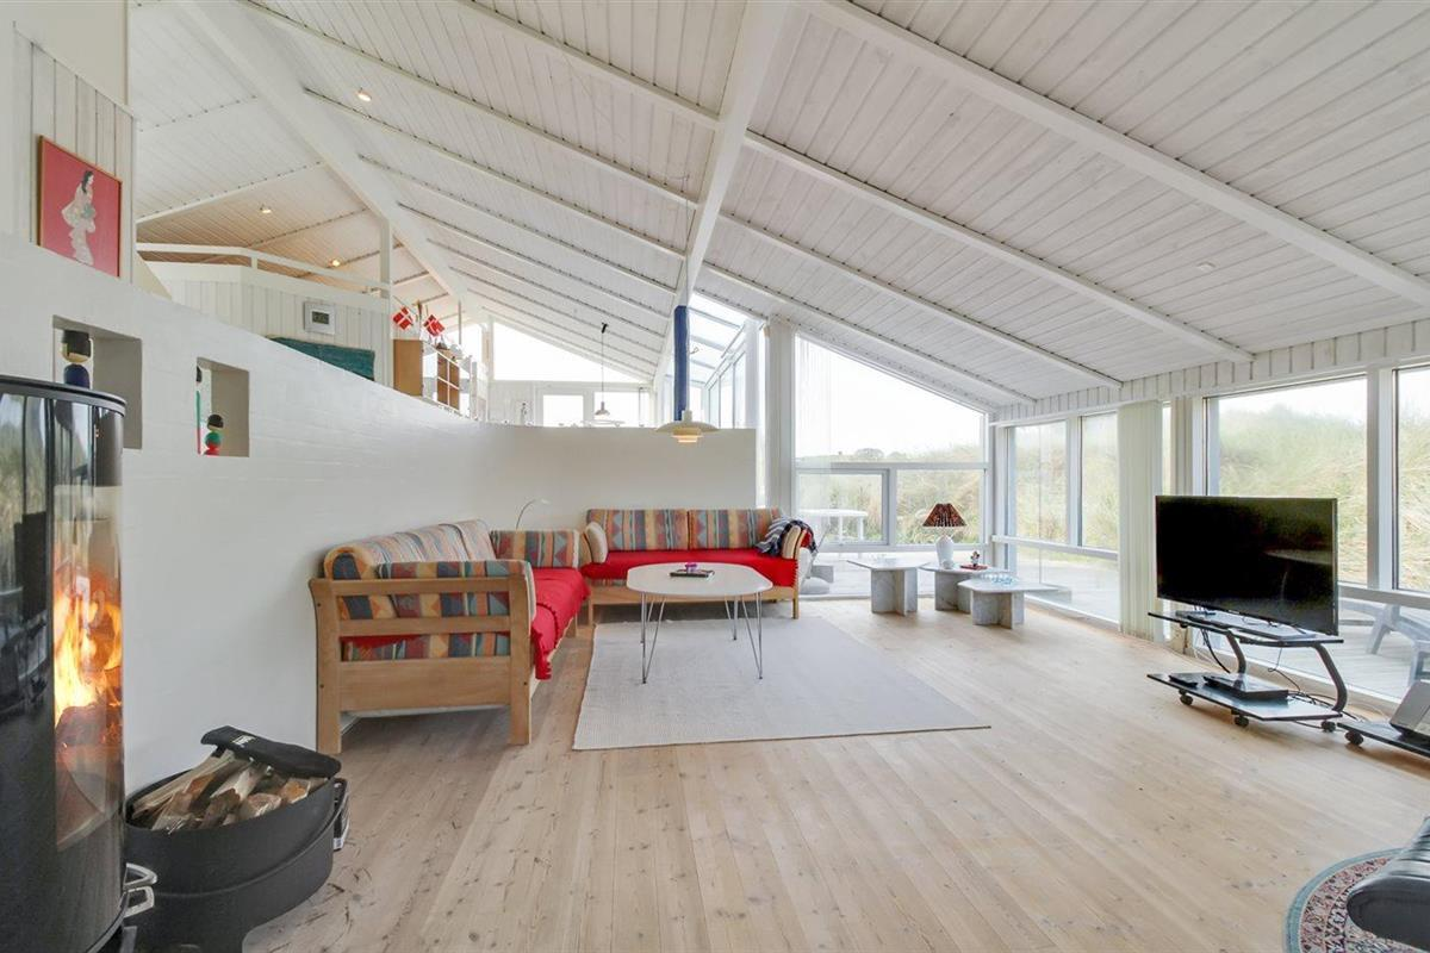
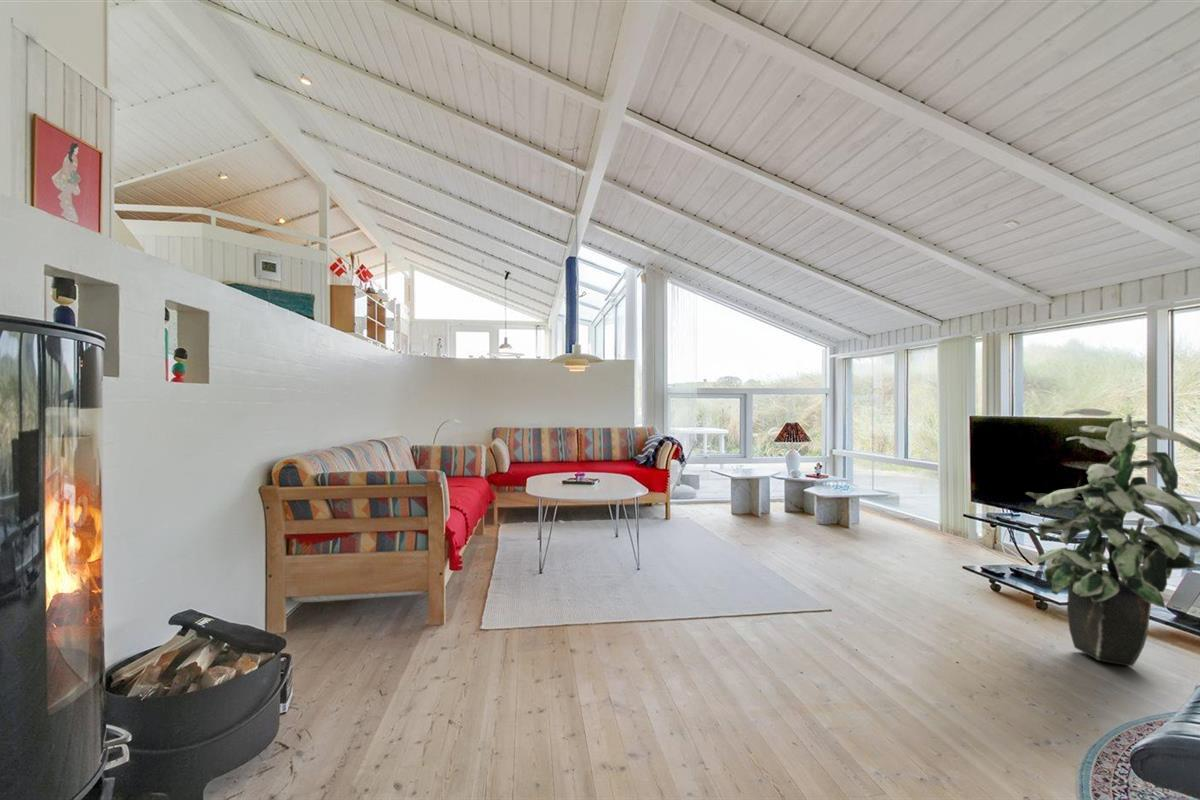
+ indoor plant [1024,407,1200,668]
